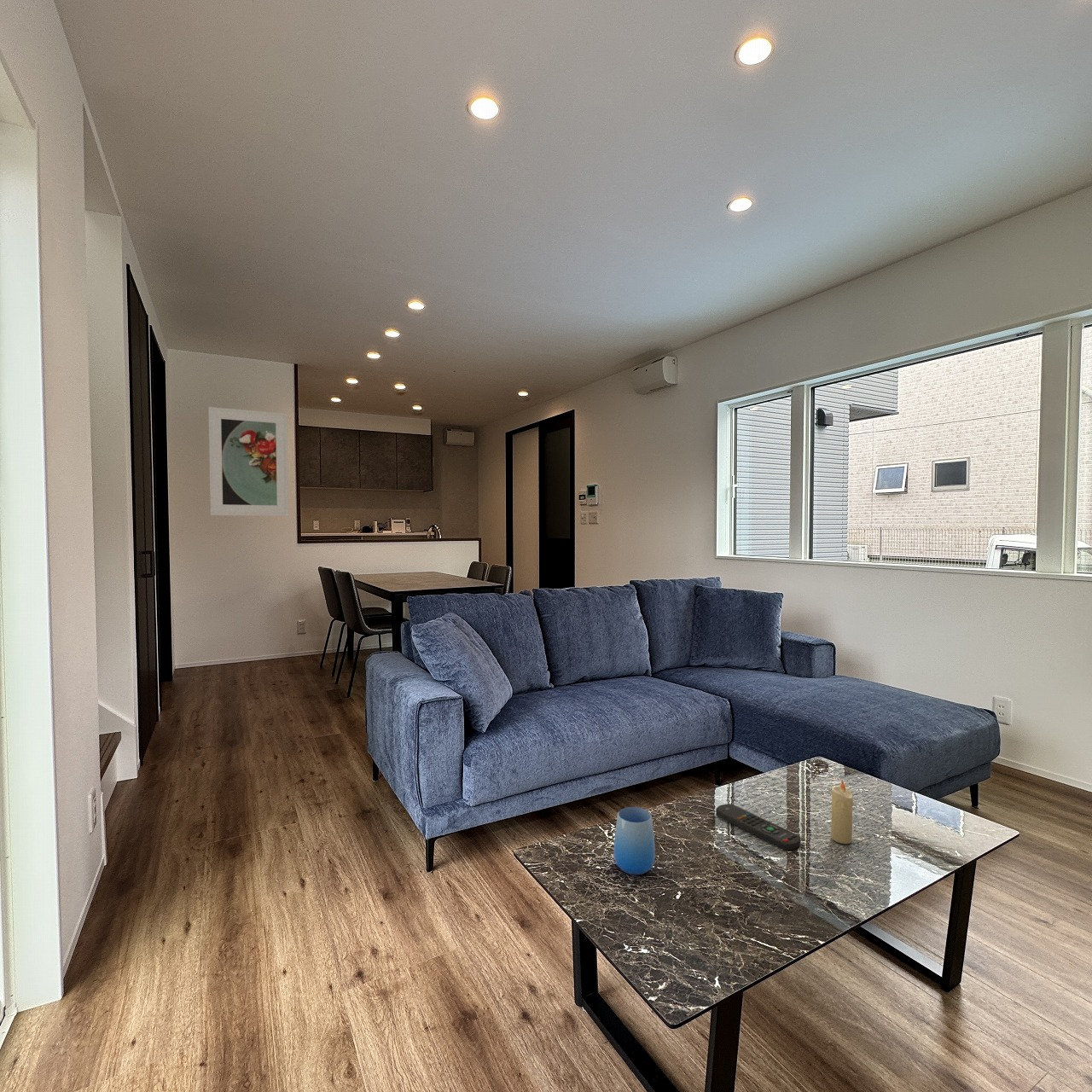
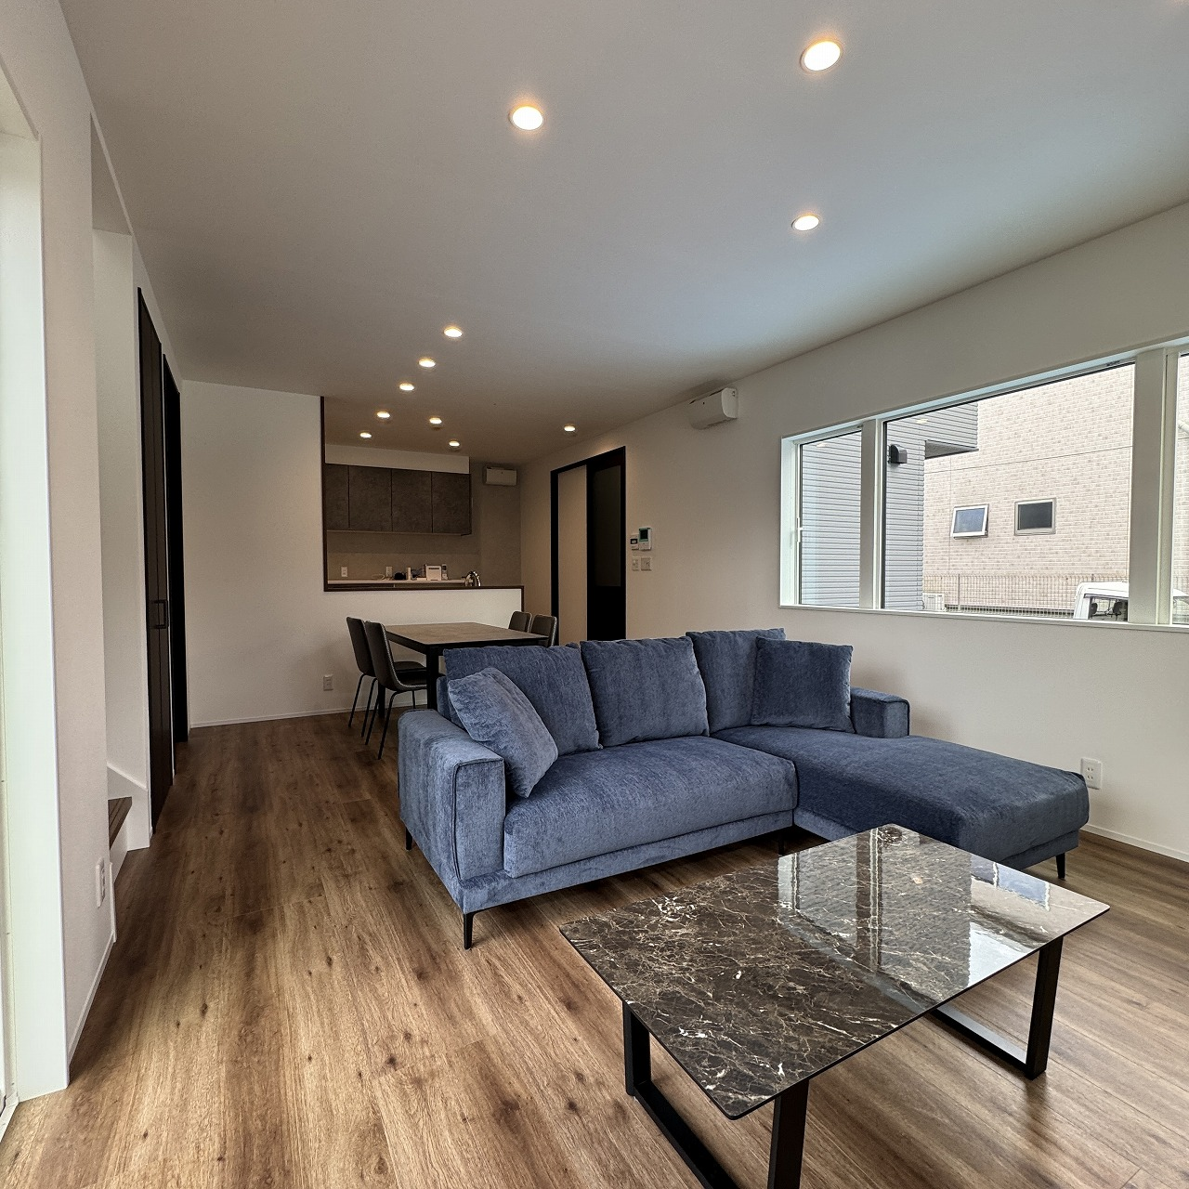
- candle [830,779,854,845]
- cup [613,806,656,875]
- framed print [207,406,289,517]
- remote control [715,803,802,851]
